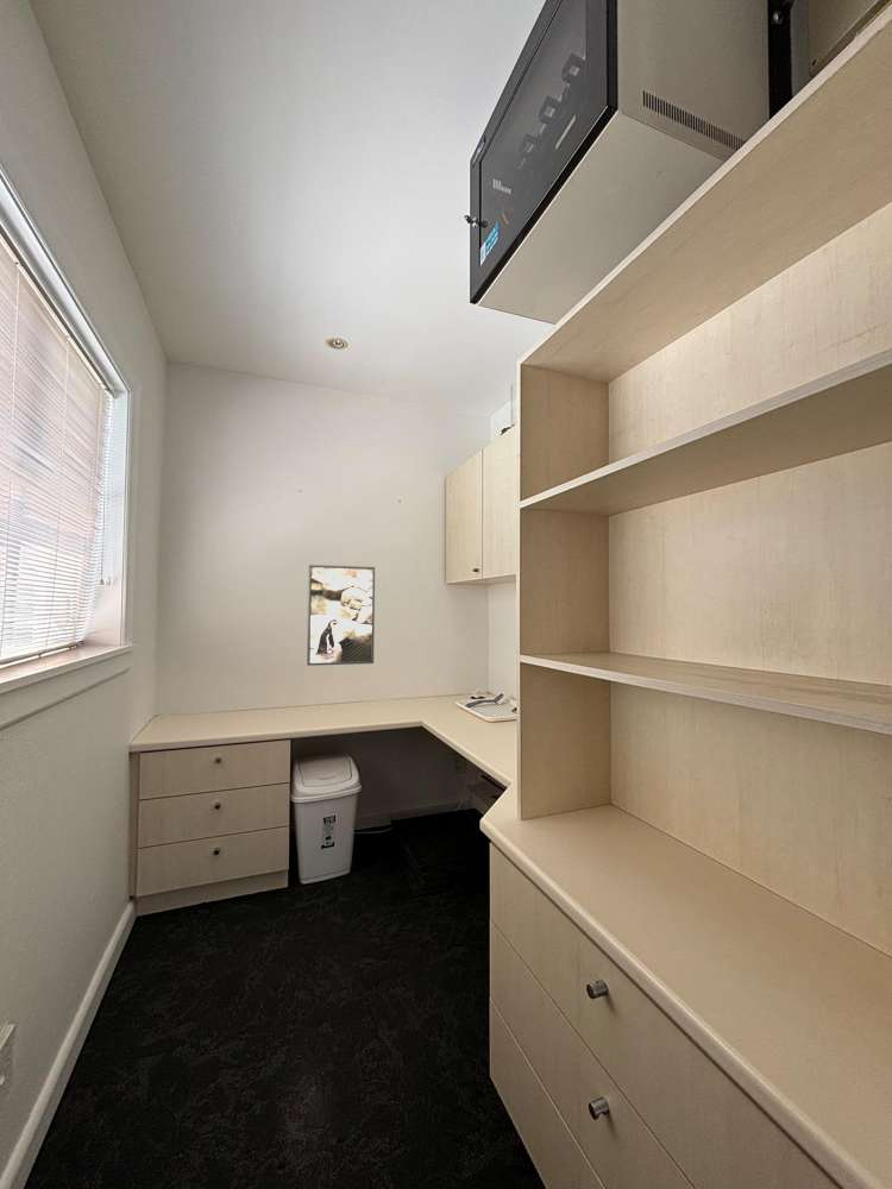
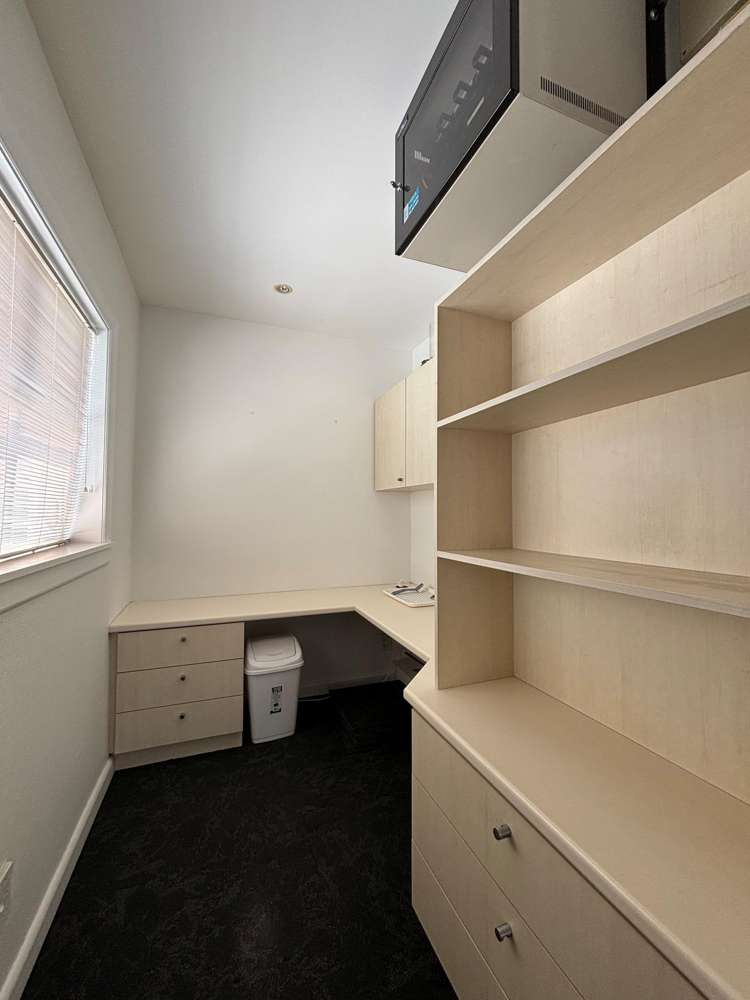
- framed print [306,564,376,667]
